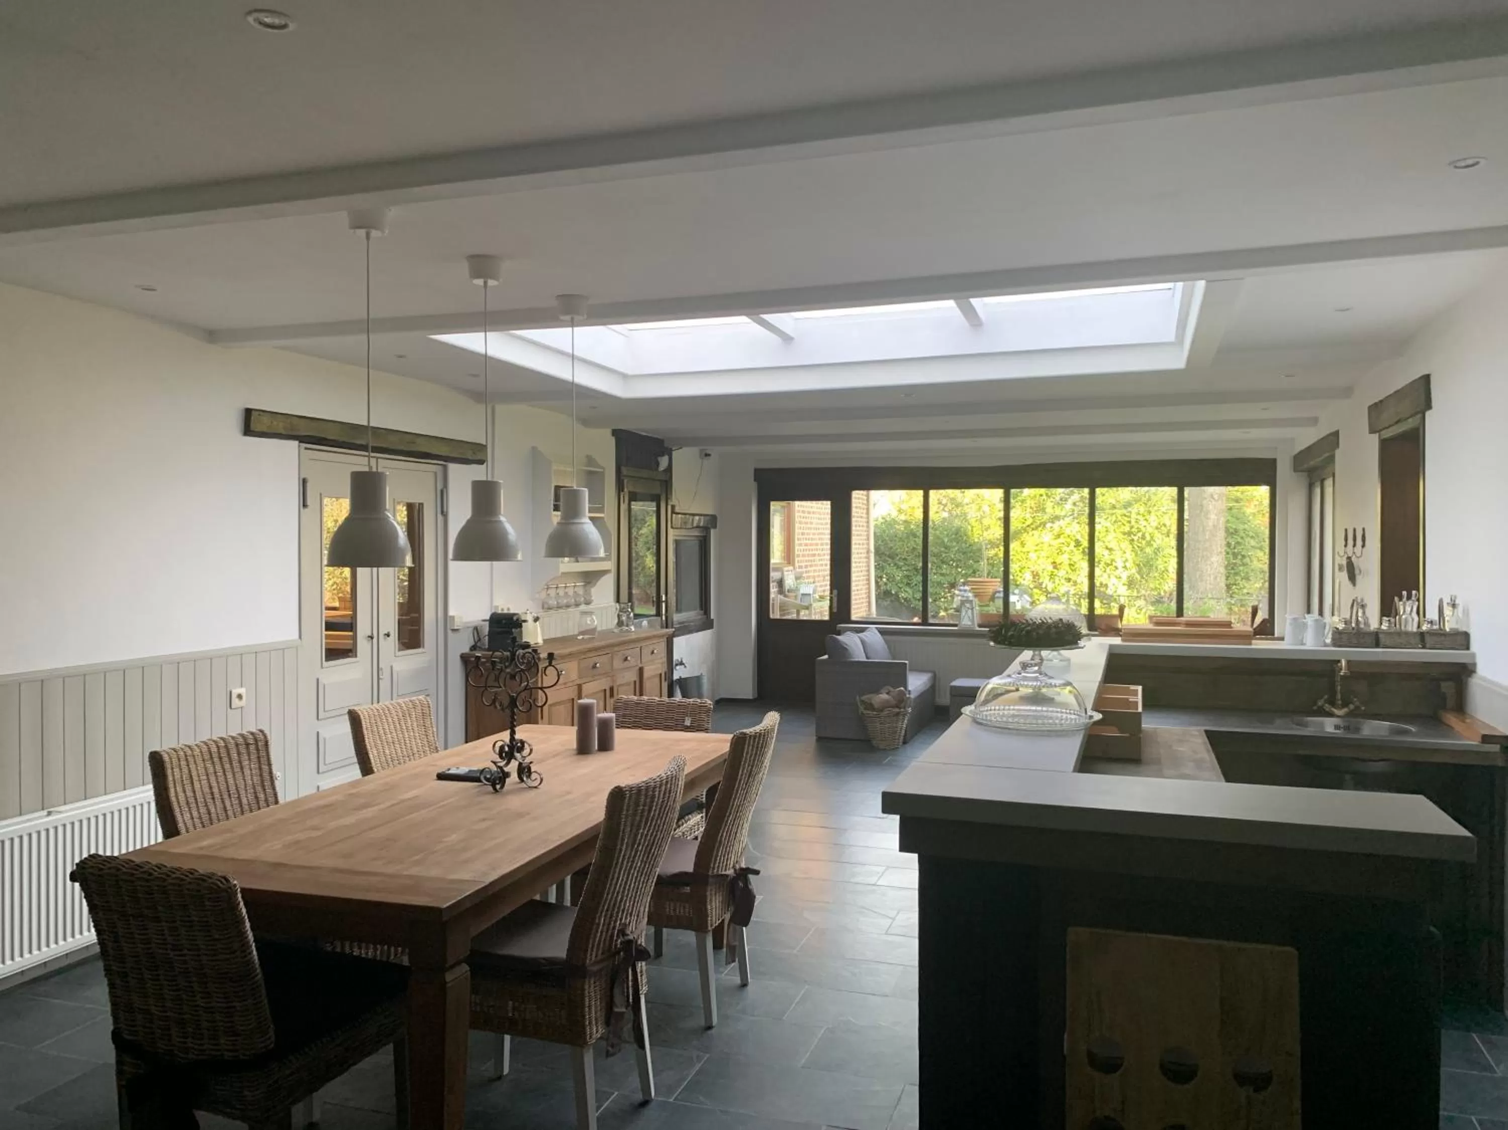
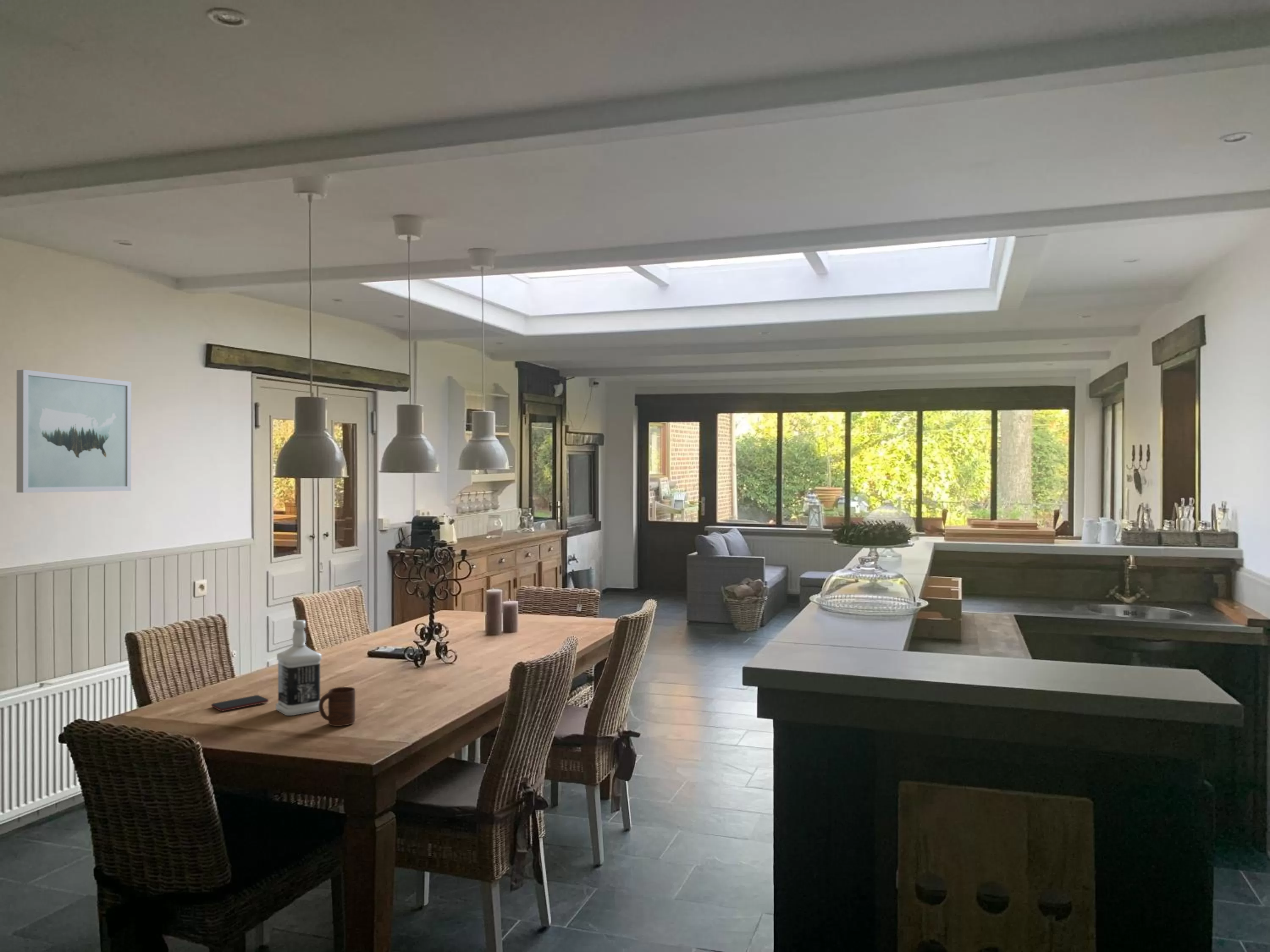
+ cup [319,686,356,726]
+ bottle [276,619,322,716]
+ wall art [16,369,132,493]
+ smartphone [211,695,269,712]
